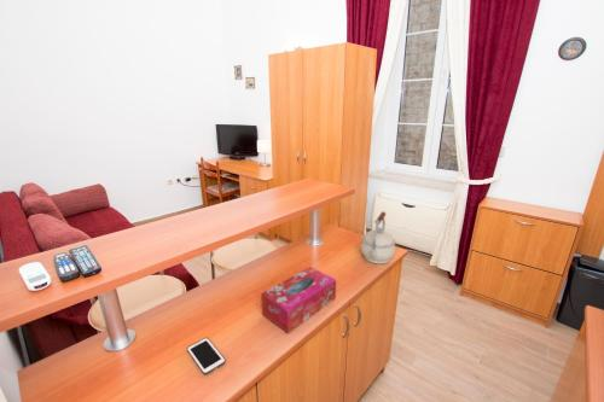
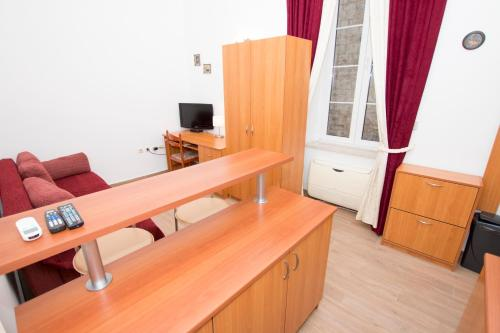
- tissue box [260,266,337,334]
- cell phone [186,337,227,375]
- kettle [360,210,396,264]
